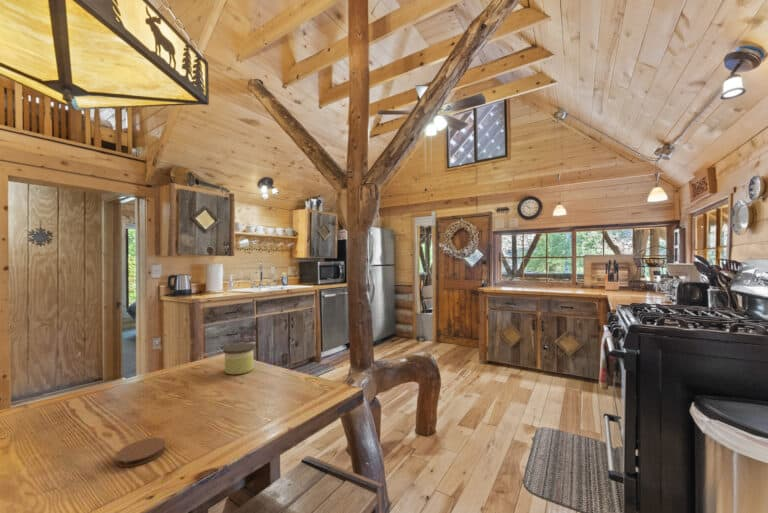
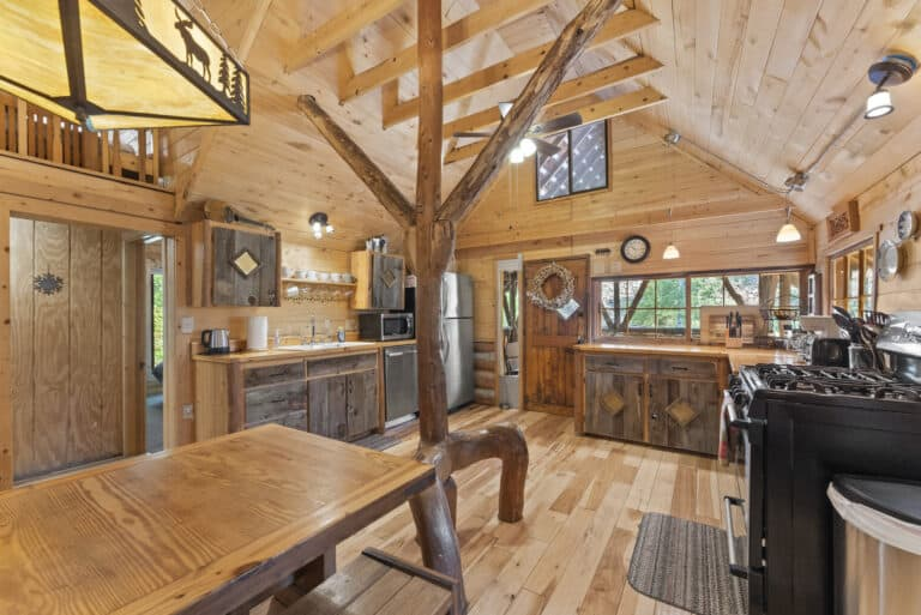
- candle [222,342,256,375]
- coaster [115,437,166,468]
